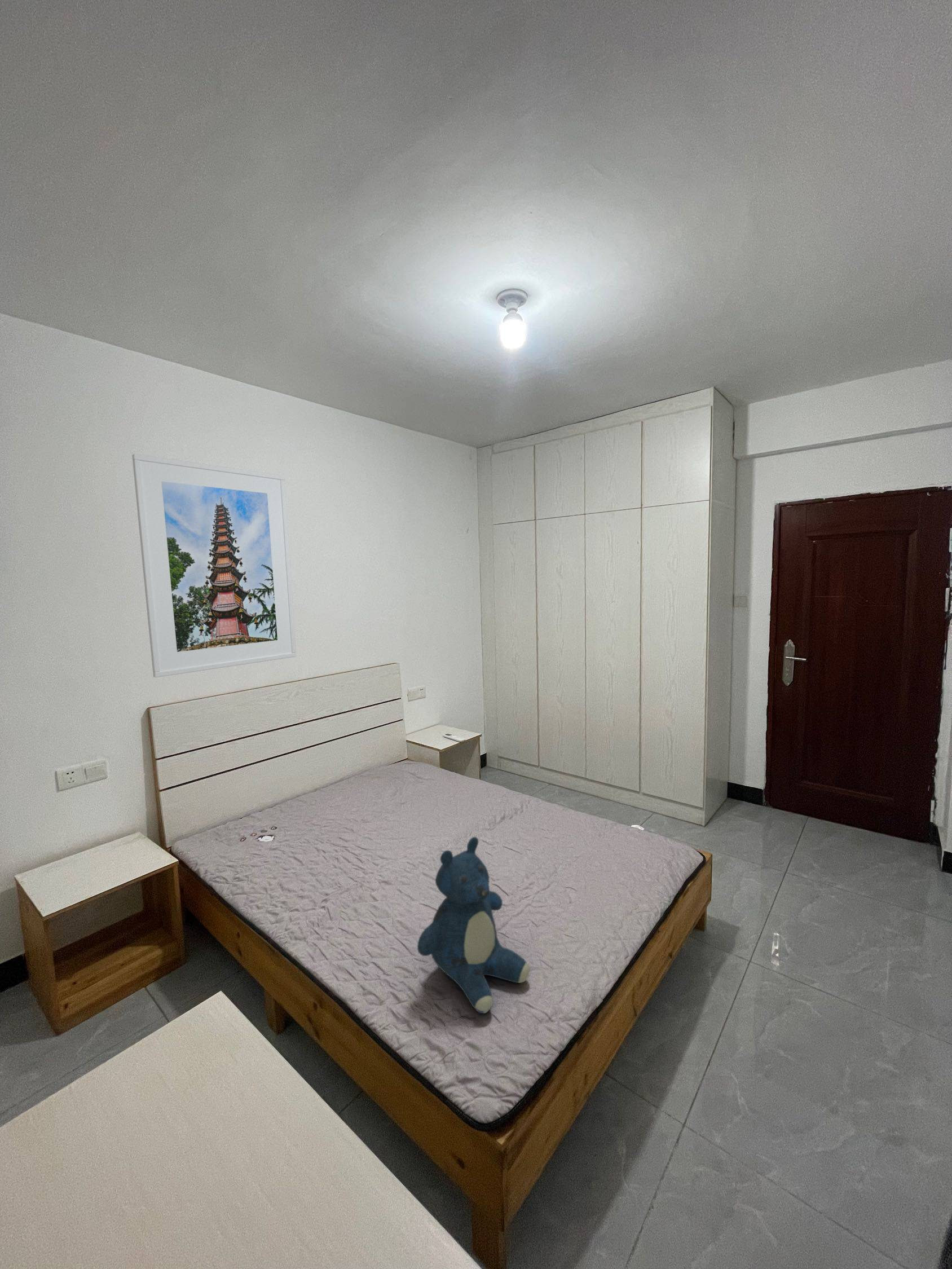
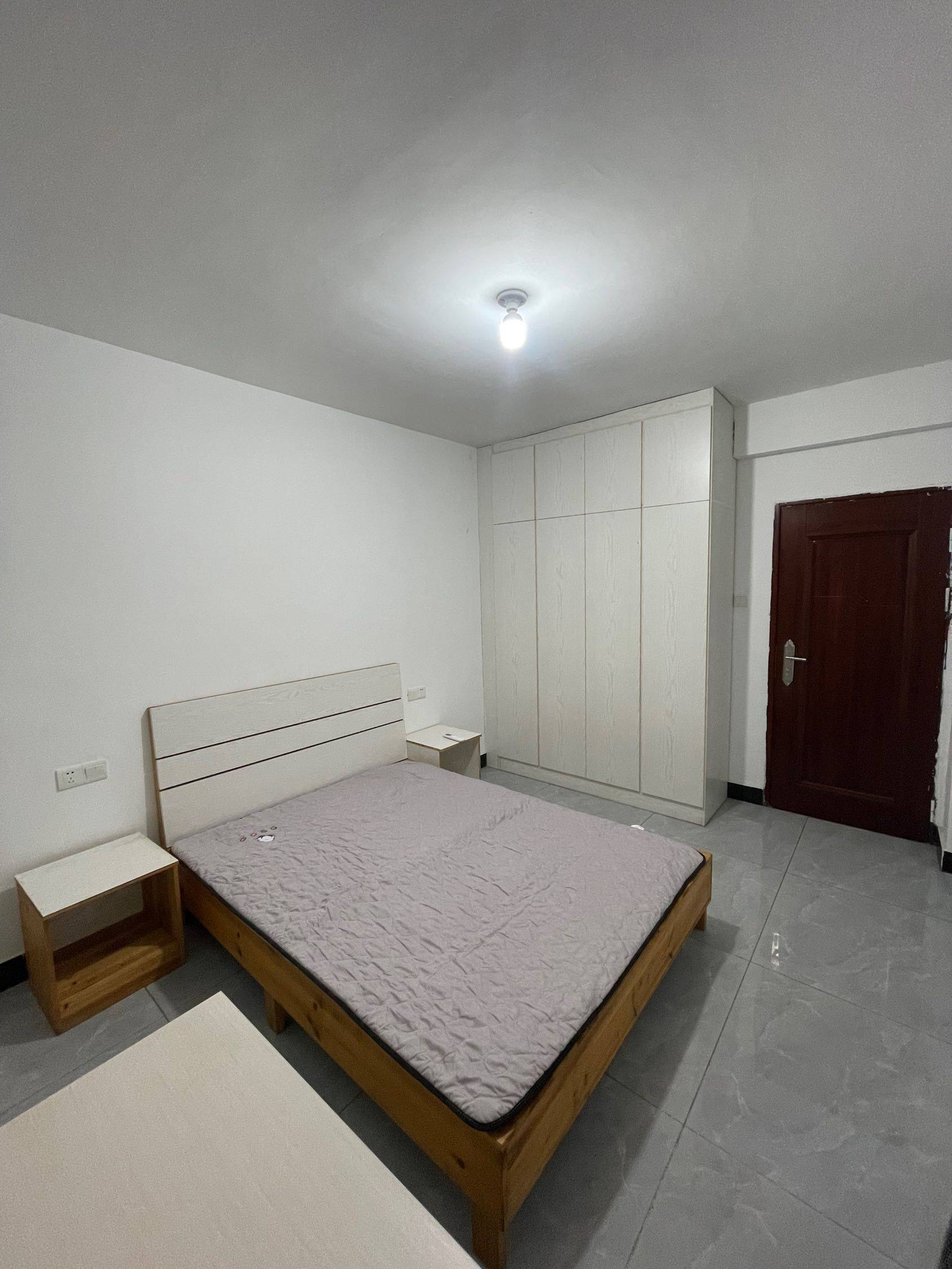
- teddy bear [417,836,530,1014]
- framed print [131,453,297,678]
